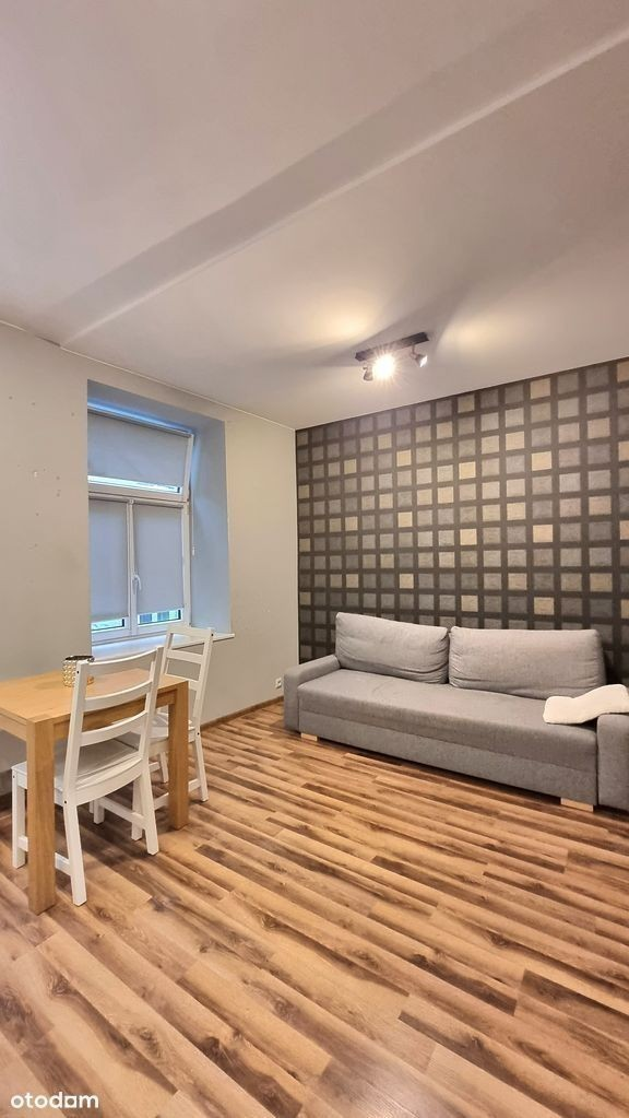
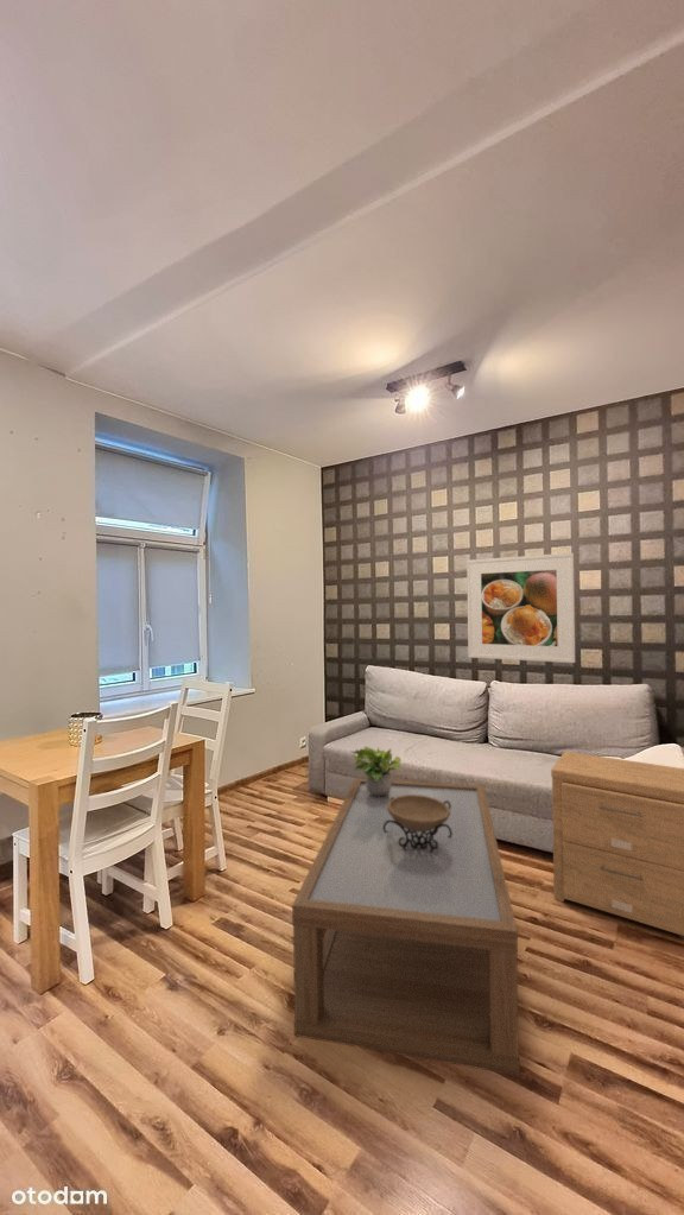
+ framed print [466,552,577,664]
+ side table [550,749,684,937]
+ potted plant [350,746,403,797]
+ coffee table [291,777,521,1077]
+ decorative bowl [384,795,452,853]
